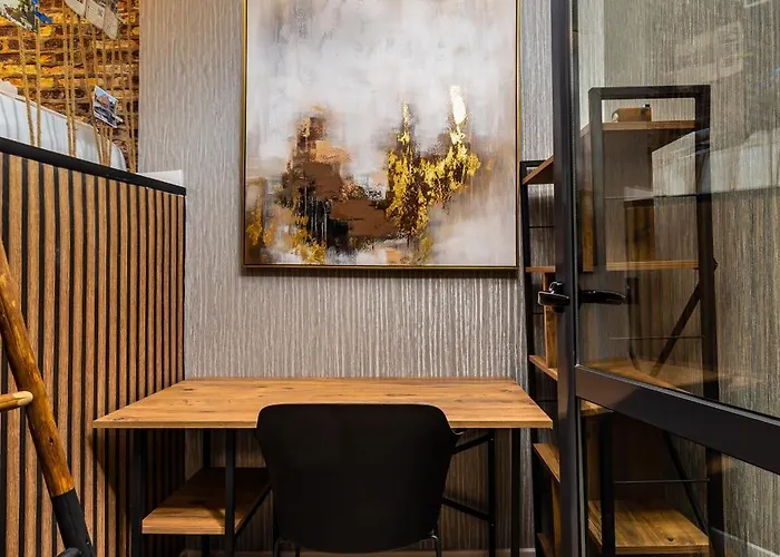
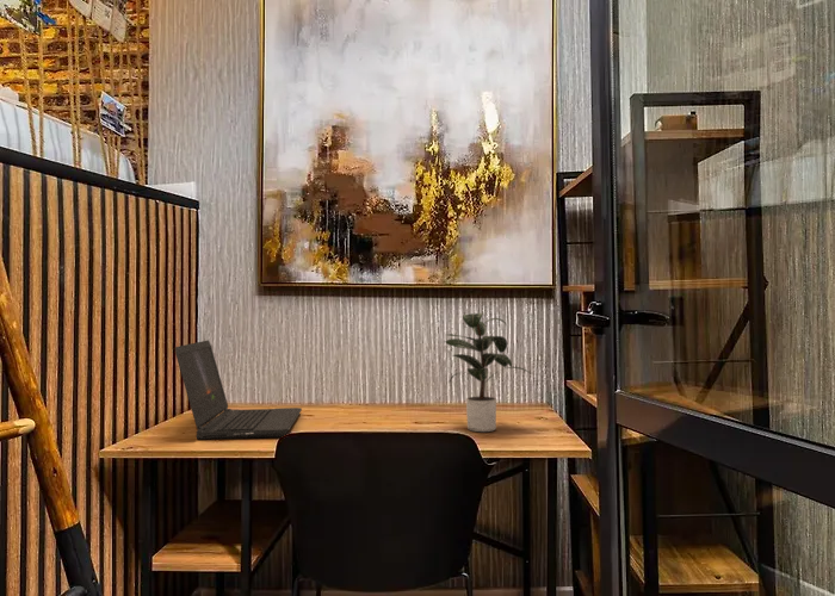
+ laptop computer [174,339,303,441]
+ potted plant [444,311,531,433]
